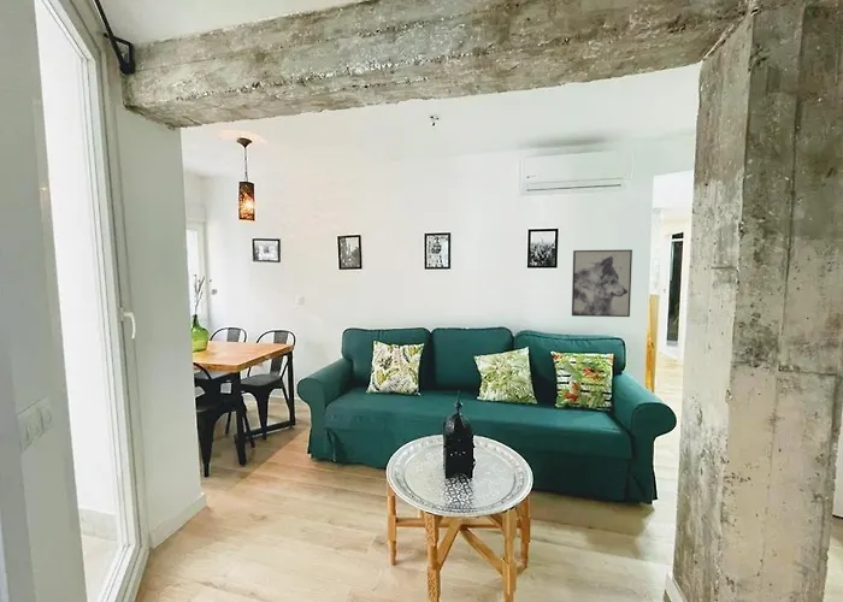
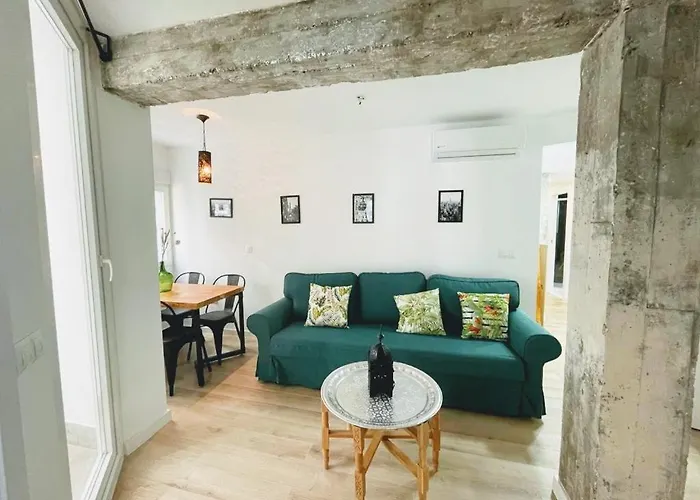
- wall art [571,248,633,318]
